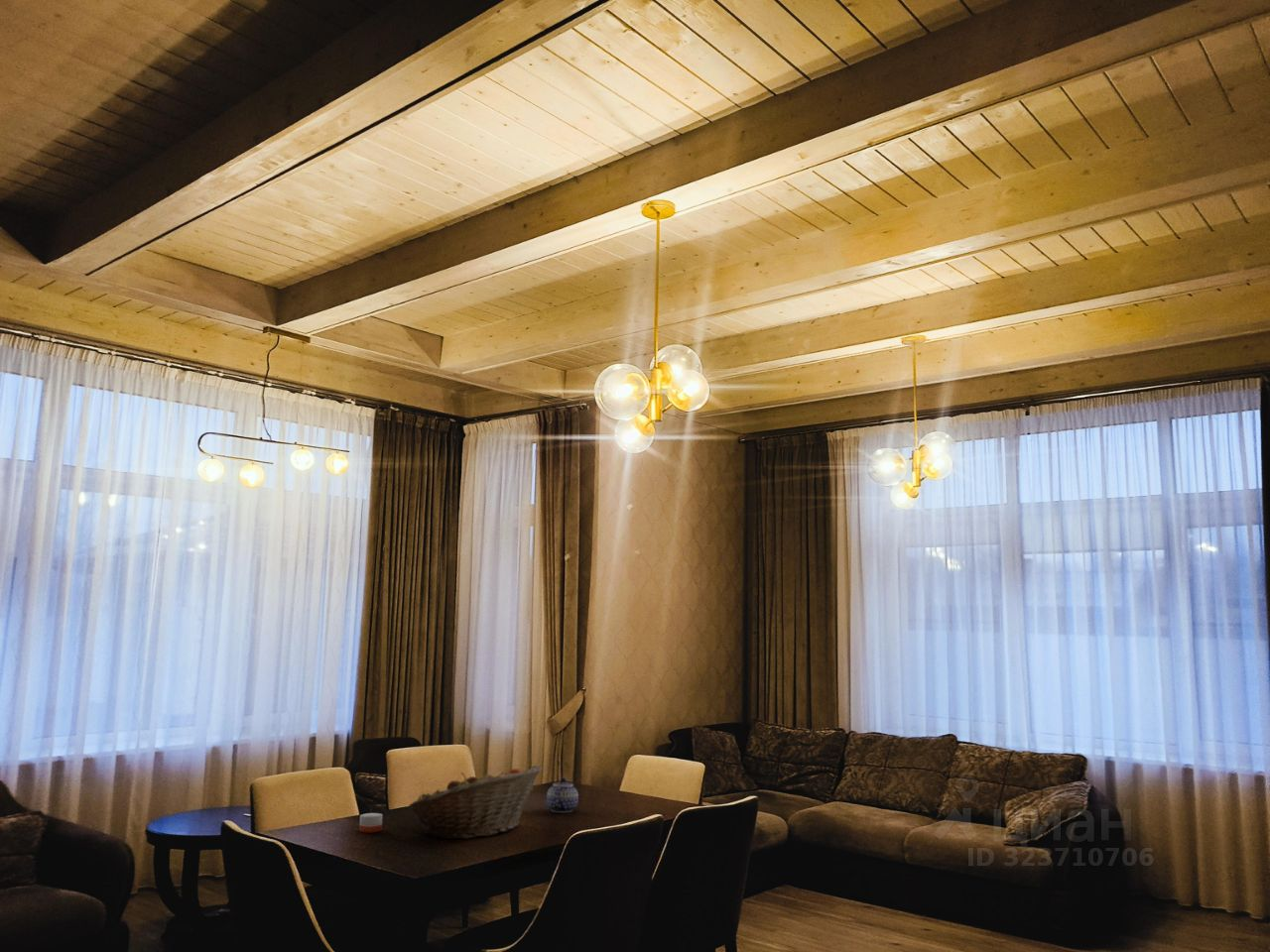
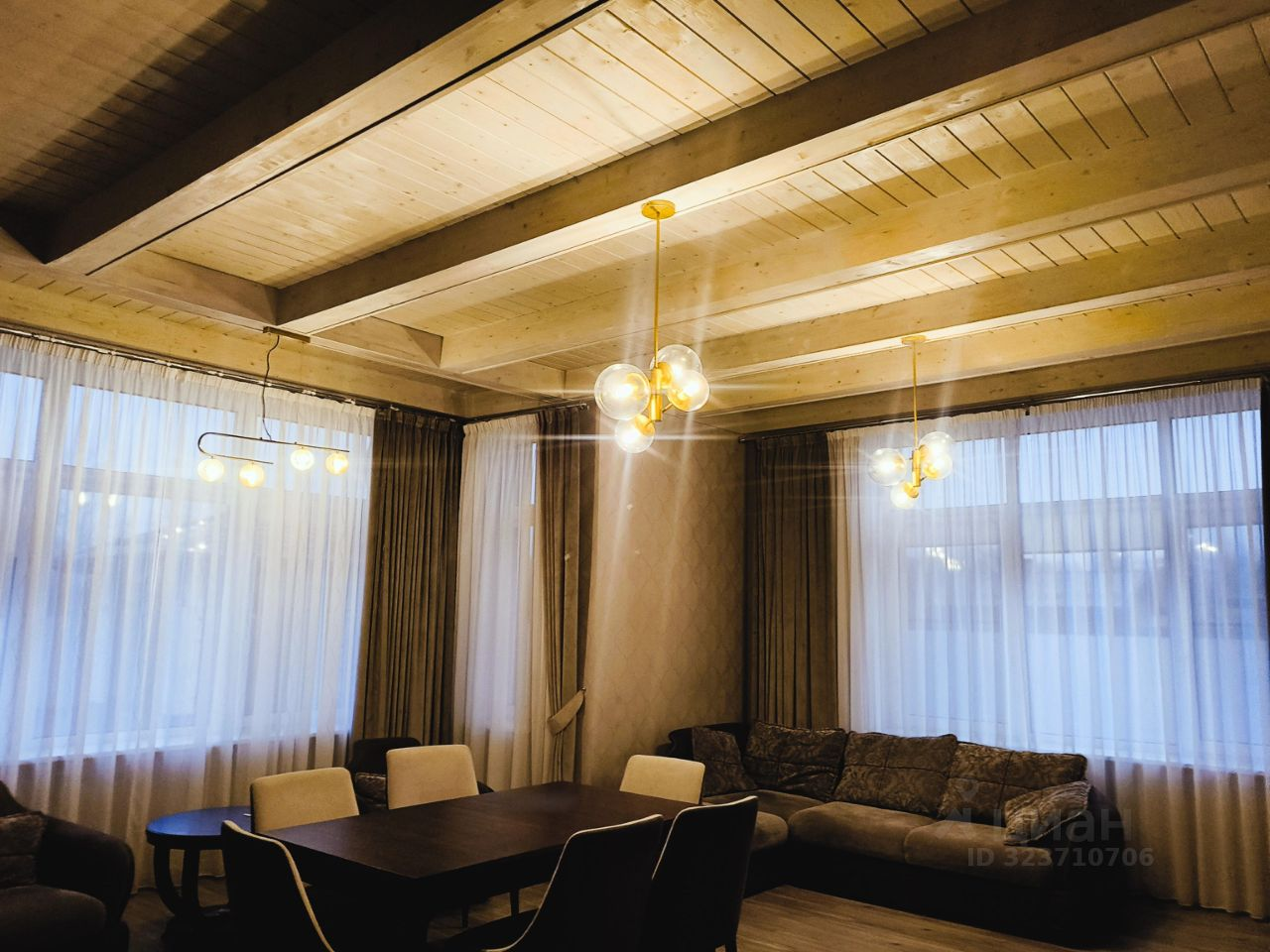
- teapot [546,777,579,814]
- candle [358,807,383,834]
- fruit basket [408,764,543,840]
